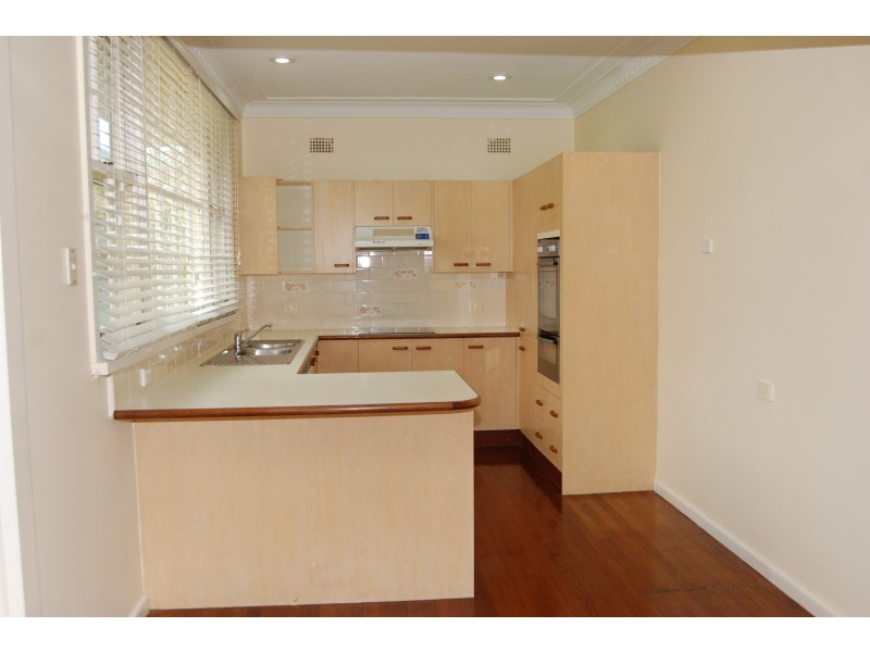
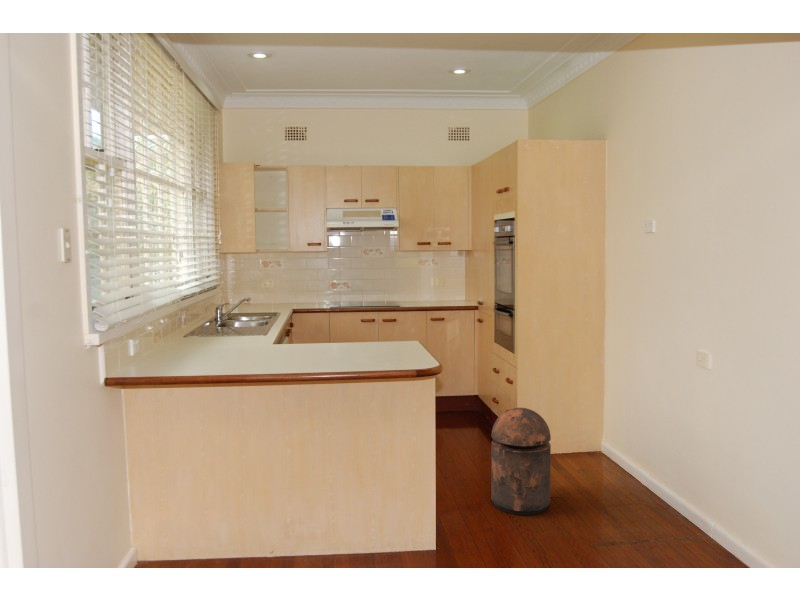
+ trash can [490,407,552,516]
